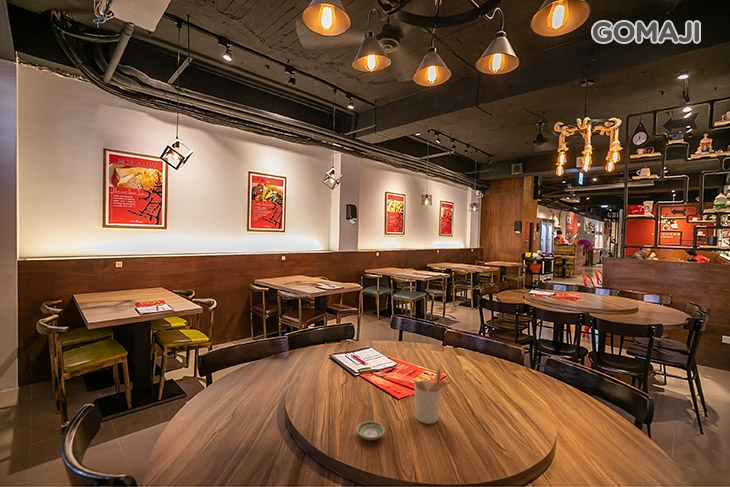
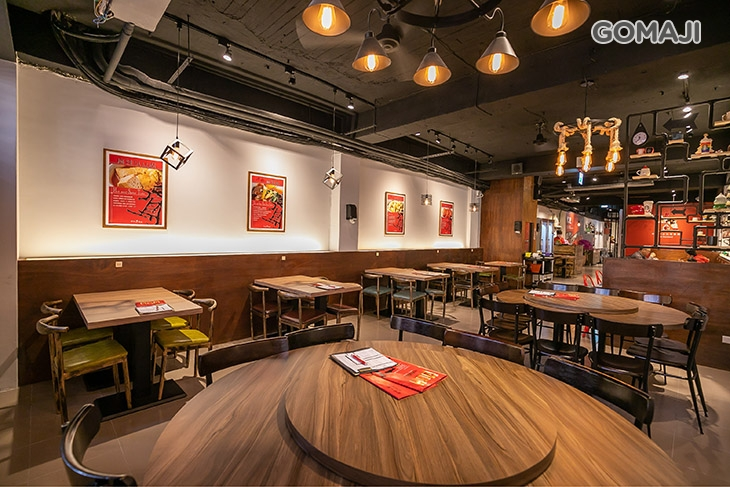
- saucer [355,420,386,441]
- utensil holder [413,367,453,425]
